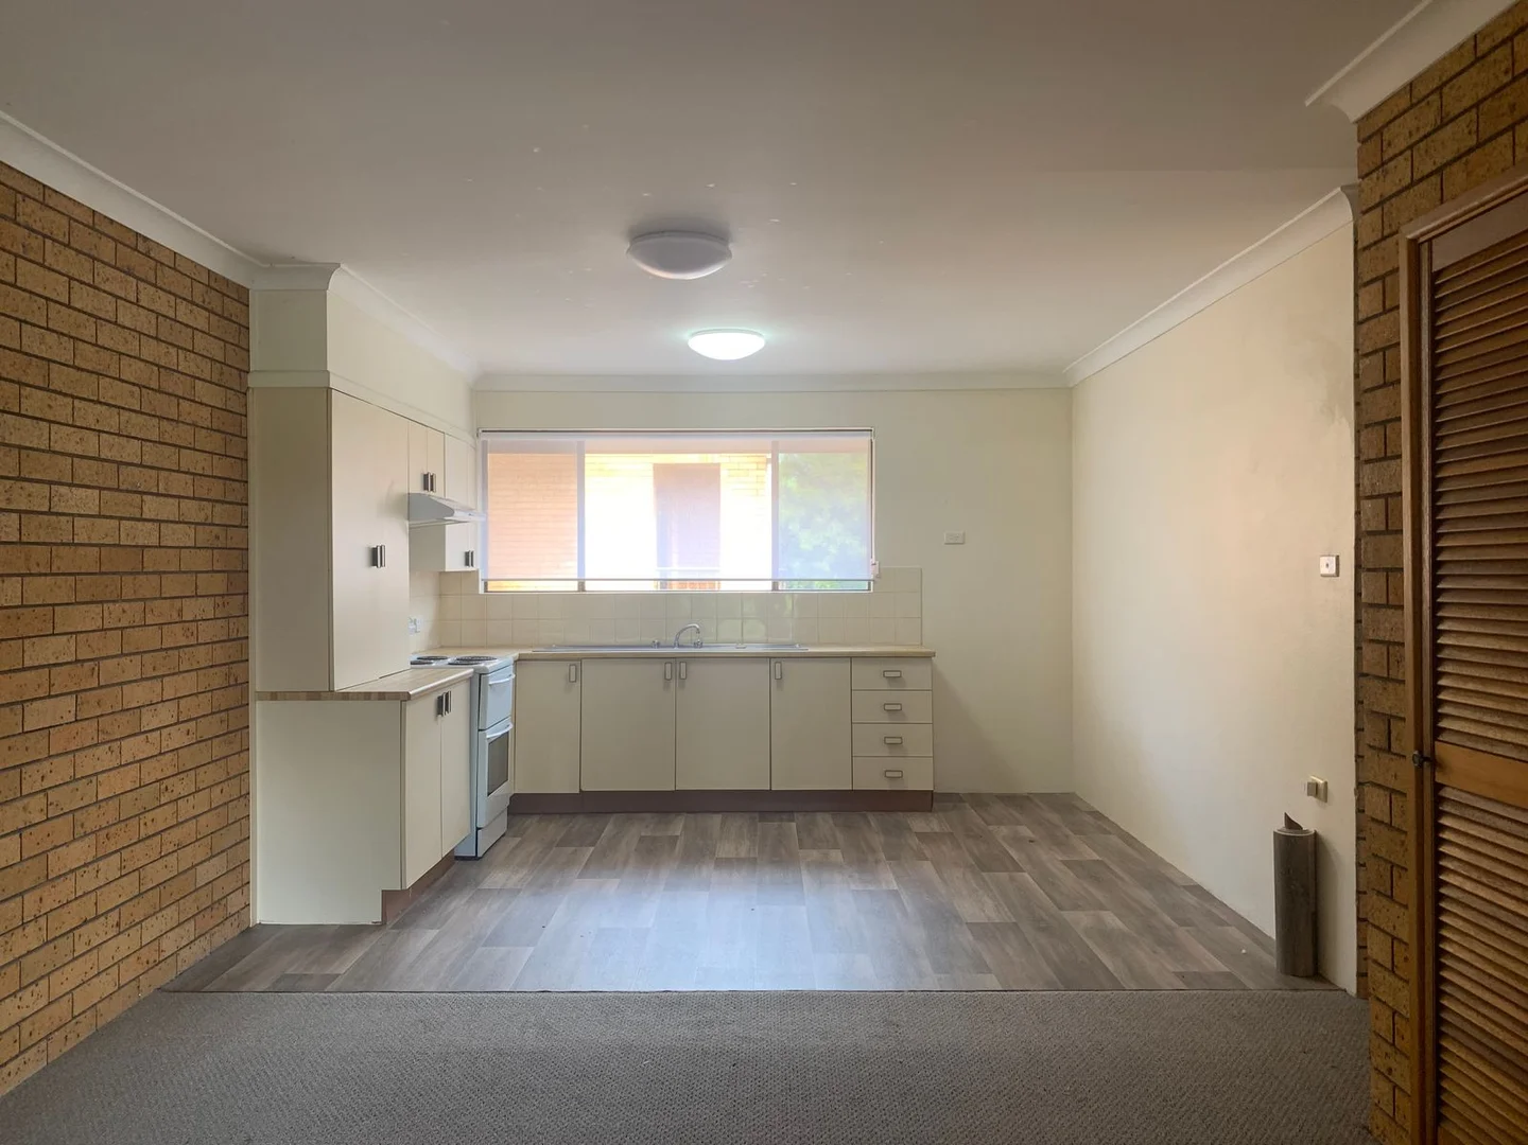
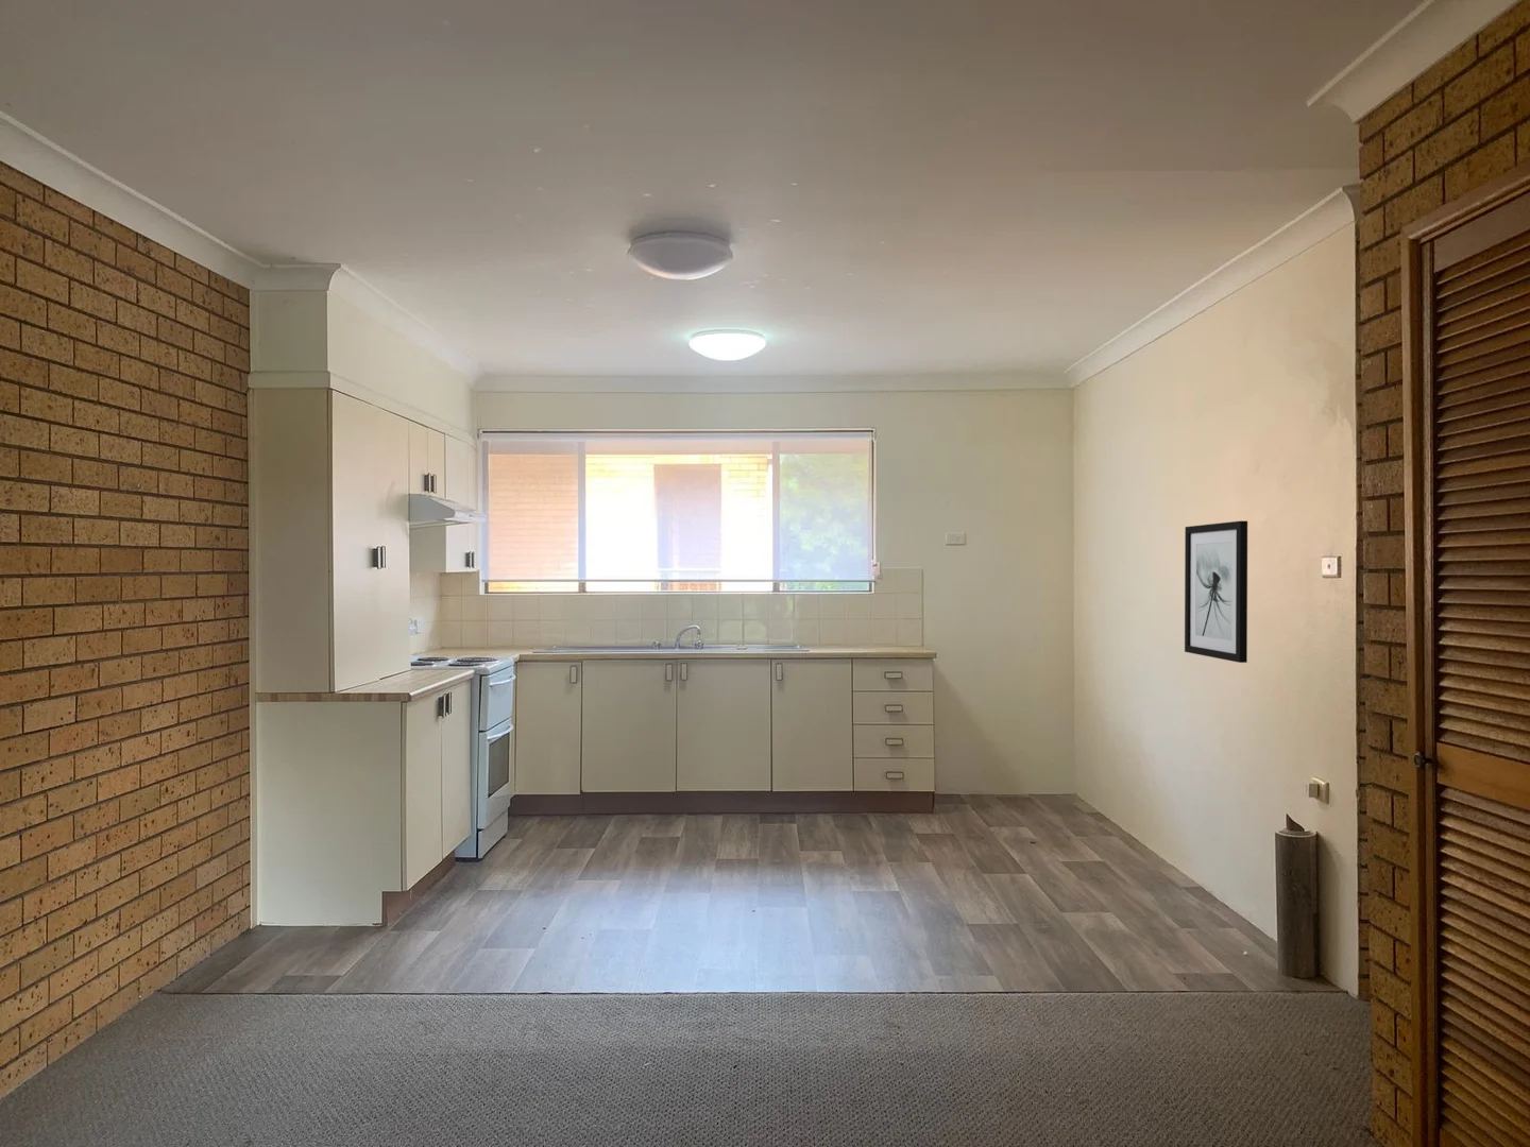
+ wall art [1183,520,1248,664]
